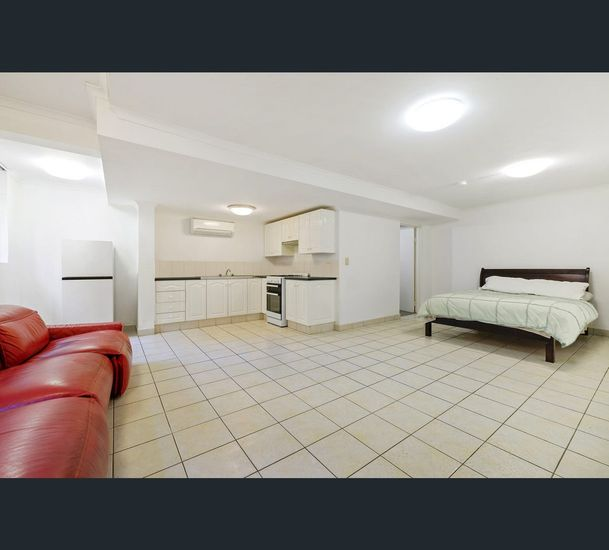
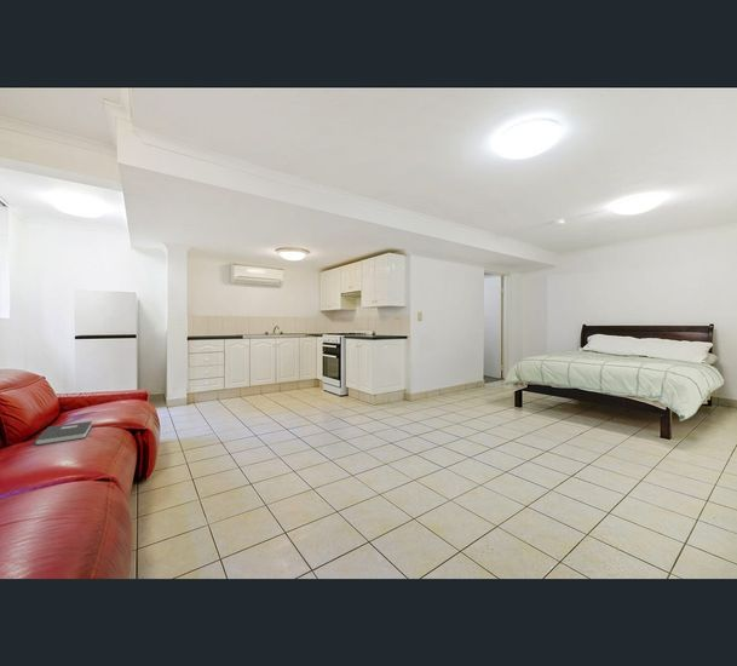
+ book [34,420,93,447]
